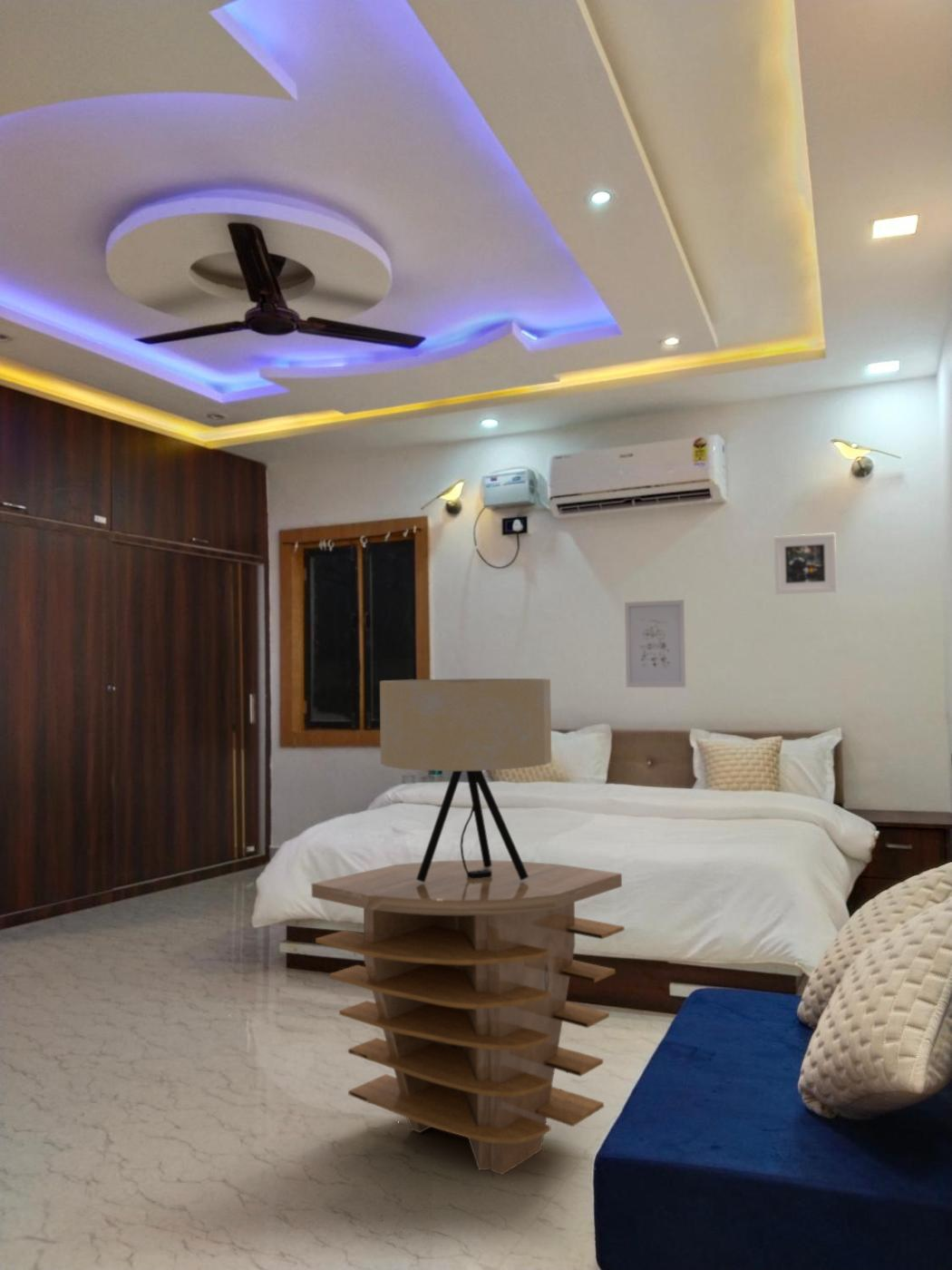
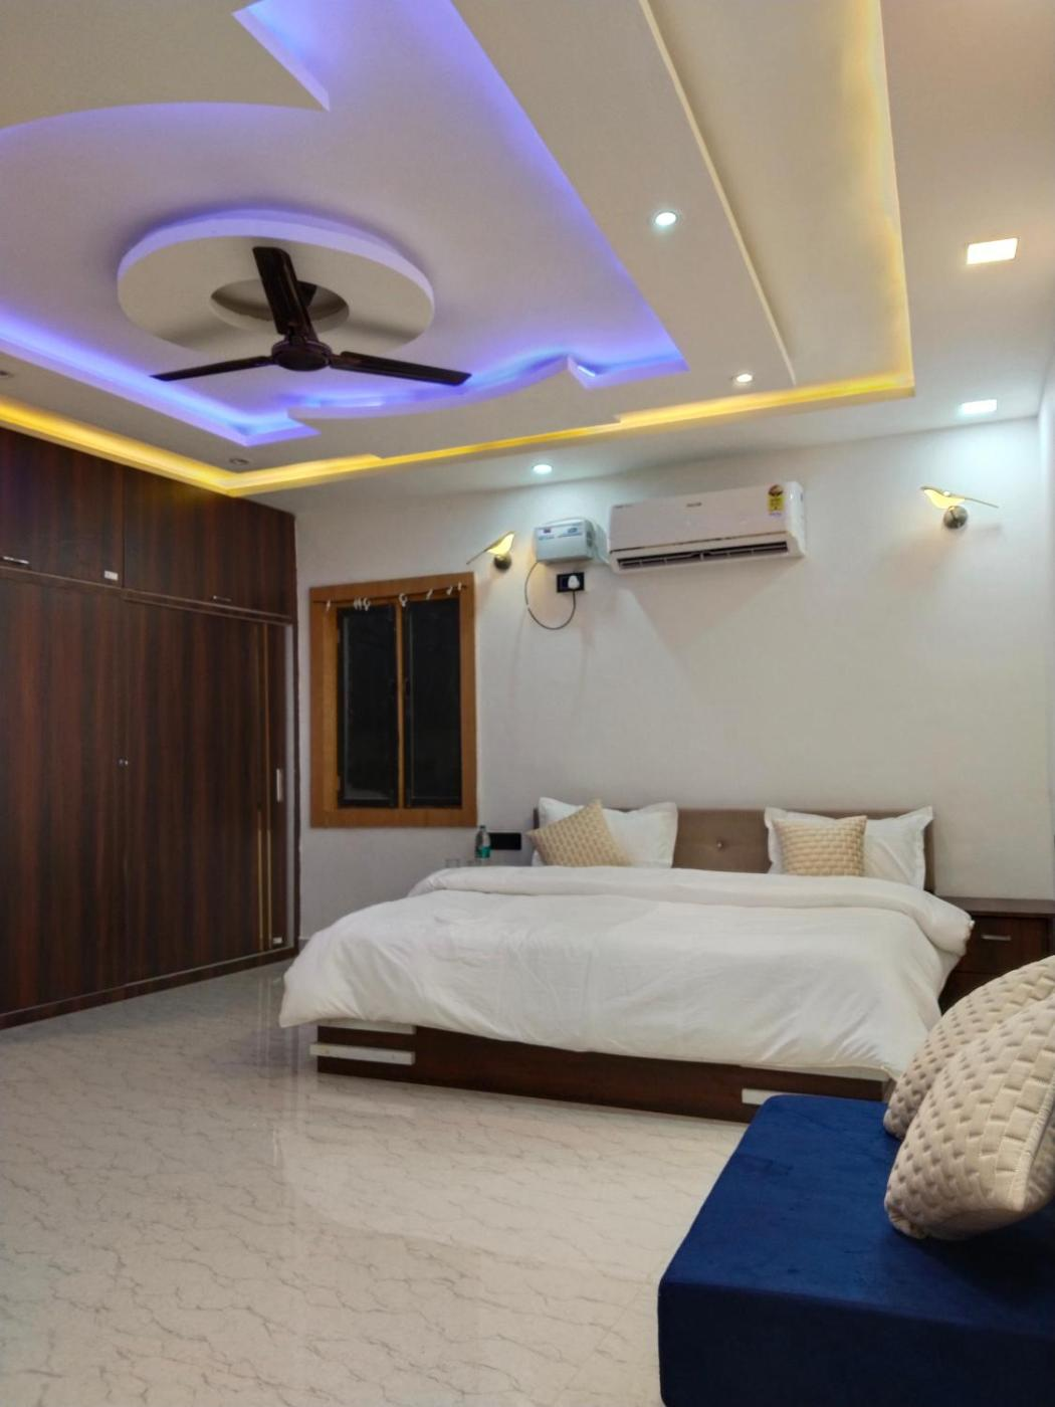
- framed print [773,532,838,595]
- wall art [624,599,686,689]
- side table [311,859,626,1176]
- table lamp [379,678,552,883]
